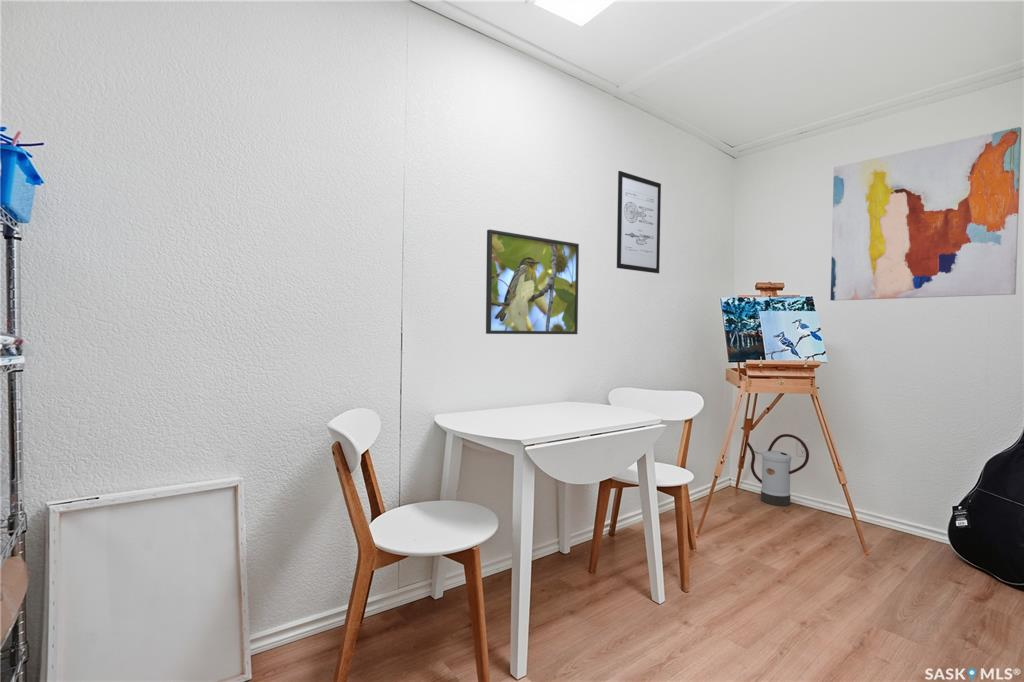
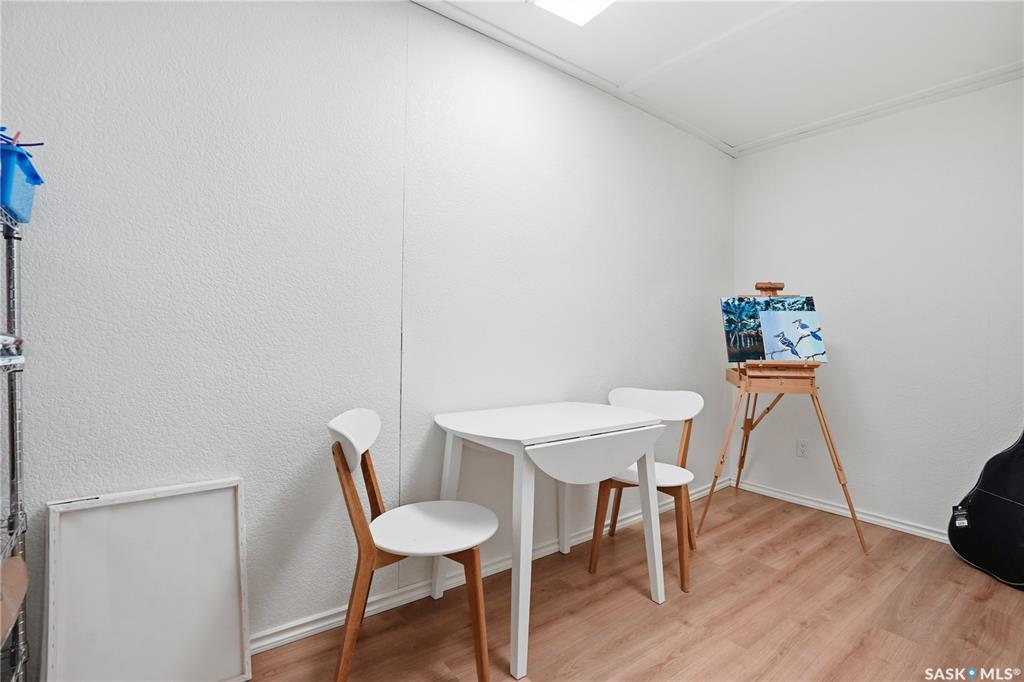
- watering can [746,433,810,507]
- wall art [829,126,1022,302]
- wall art [616,170,662,274]
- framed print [485,228,580,335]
